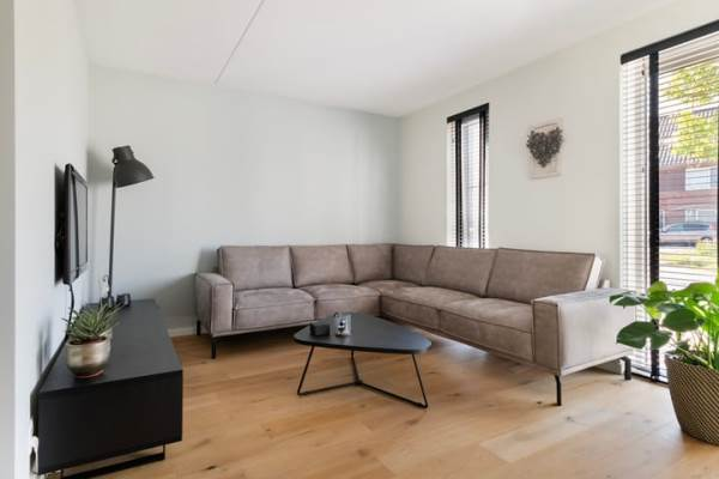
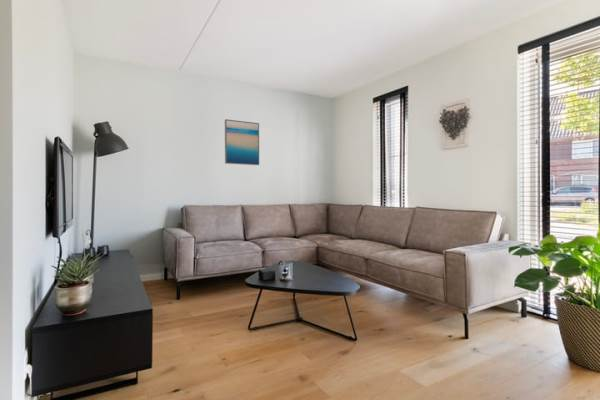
+ wall art [224,118,260,166]
